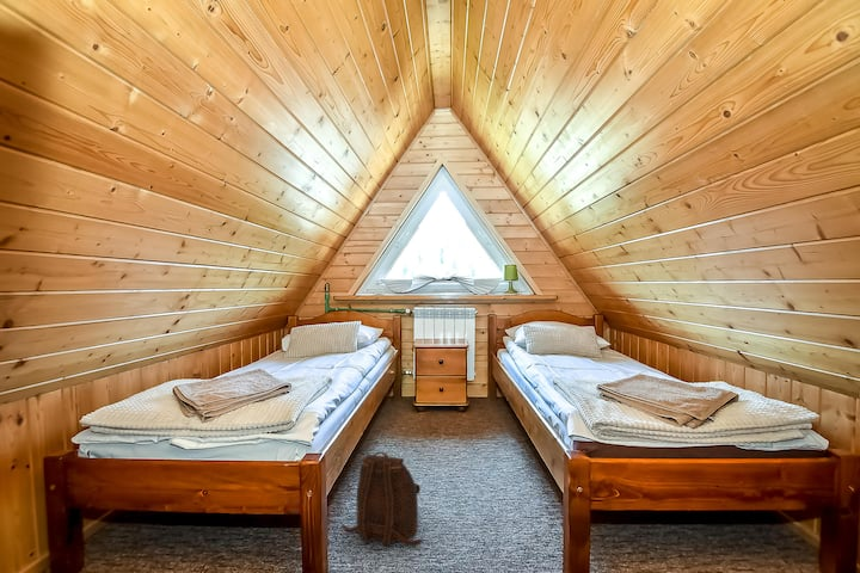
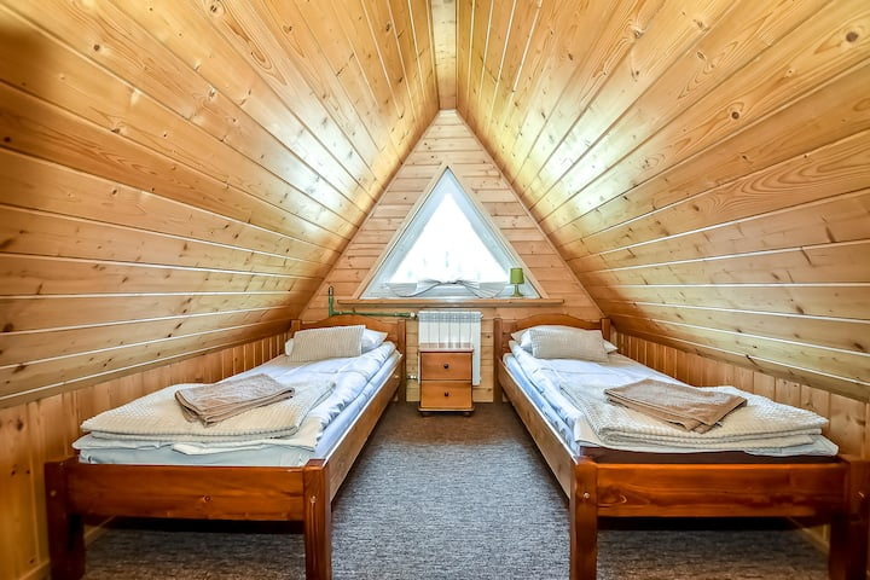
- backpack [340,451,425,547]
